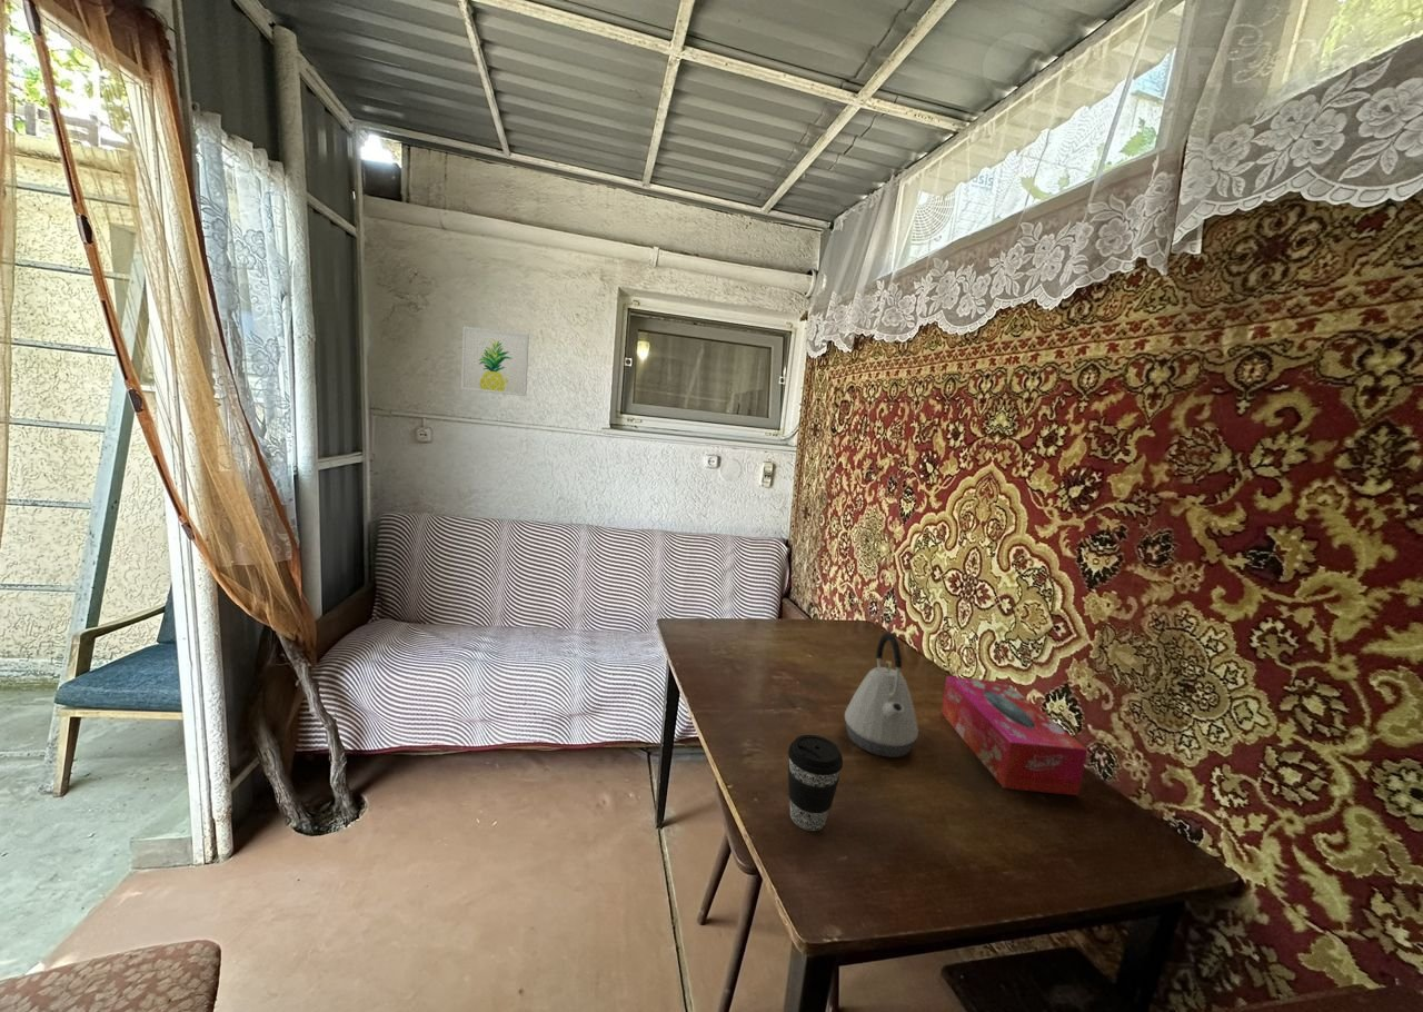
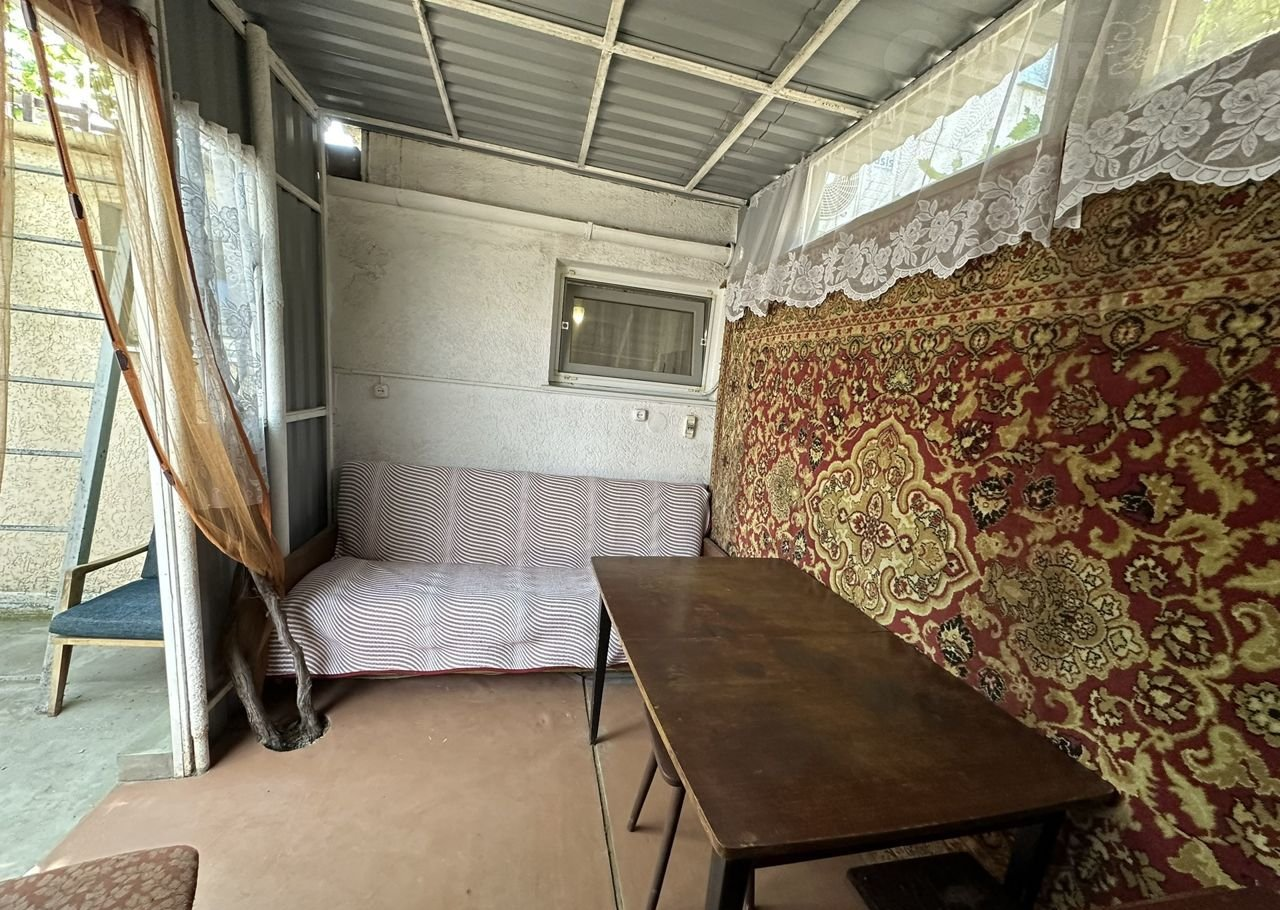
- wall art [460,326,530,397]
- tissue box [941,675,1088,796]
- kettle [844,632,919,758]
- coffee cup [787,734,844,832]
